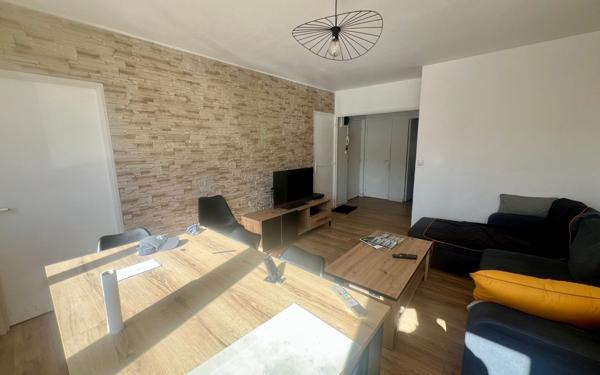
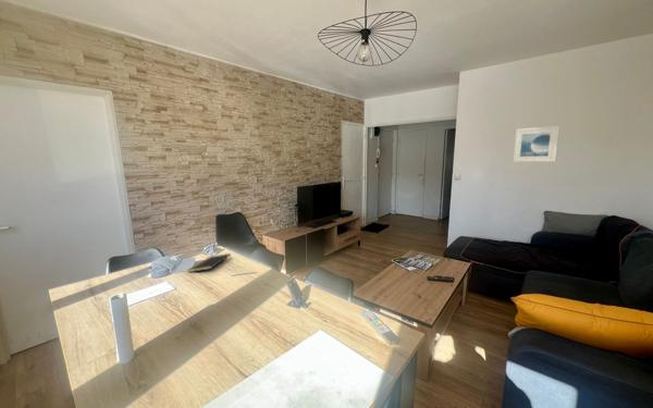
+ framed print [512,125,559,163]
+ notepad [186,252,232,273]
